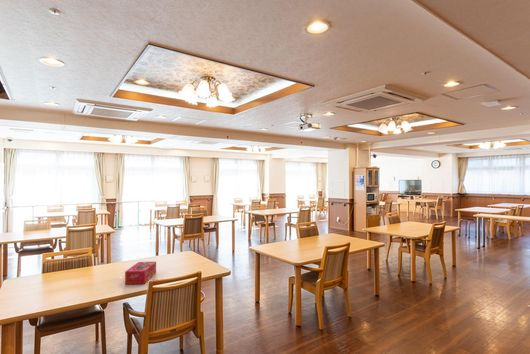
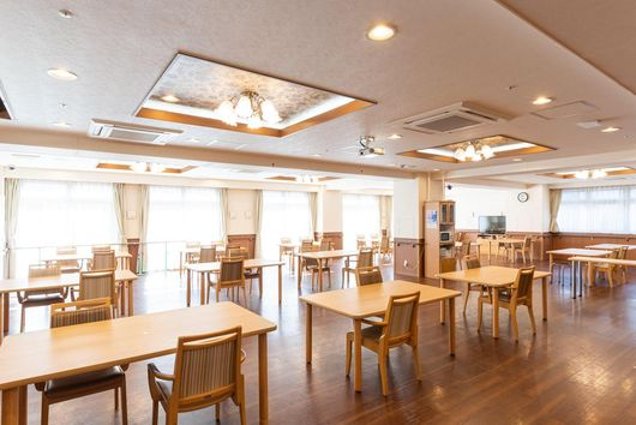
- tissue box [124,261,157,285]
